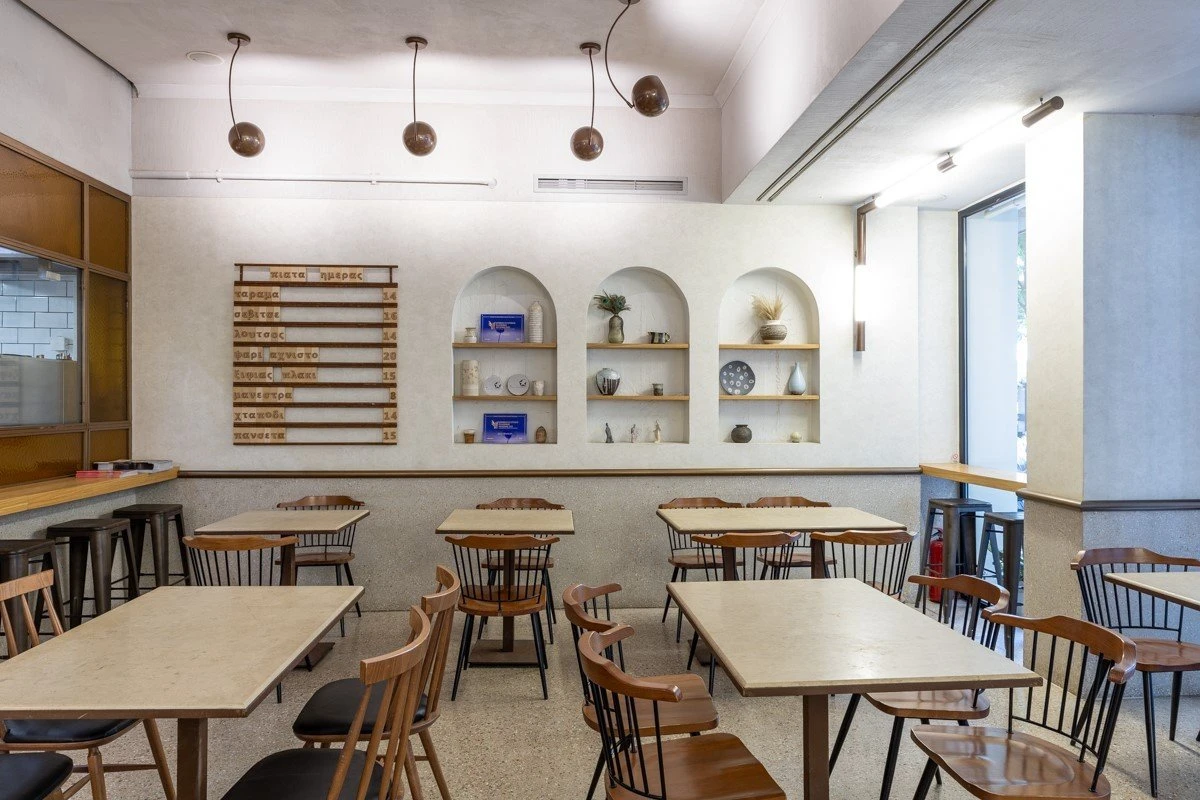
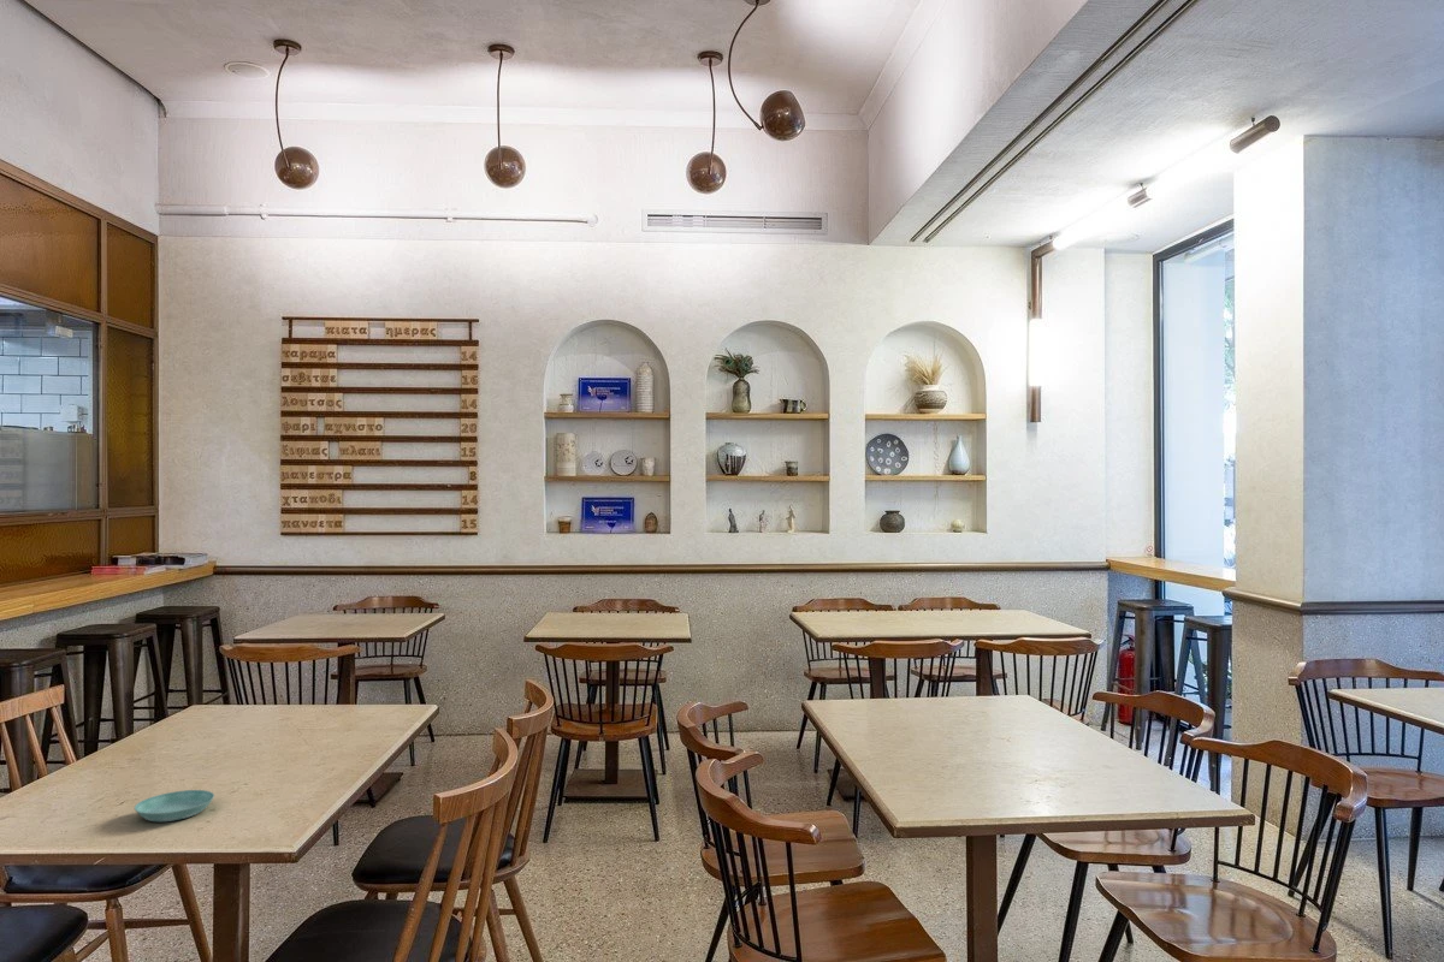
+ saucer [134,789,215,823]
